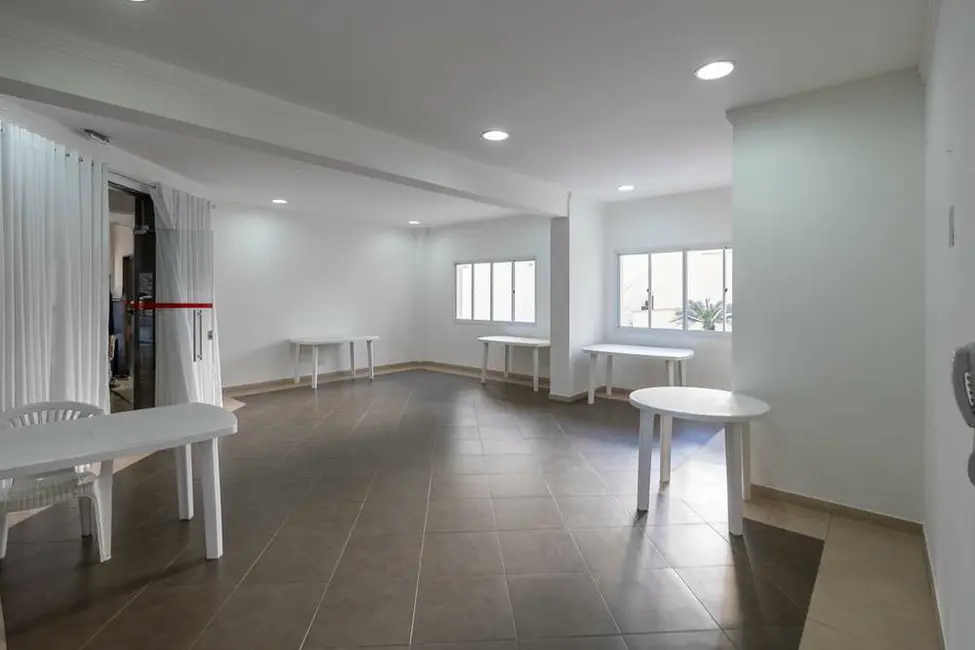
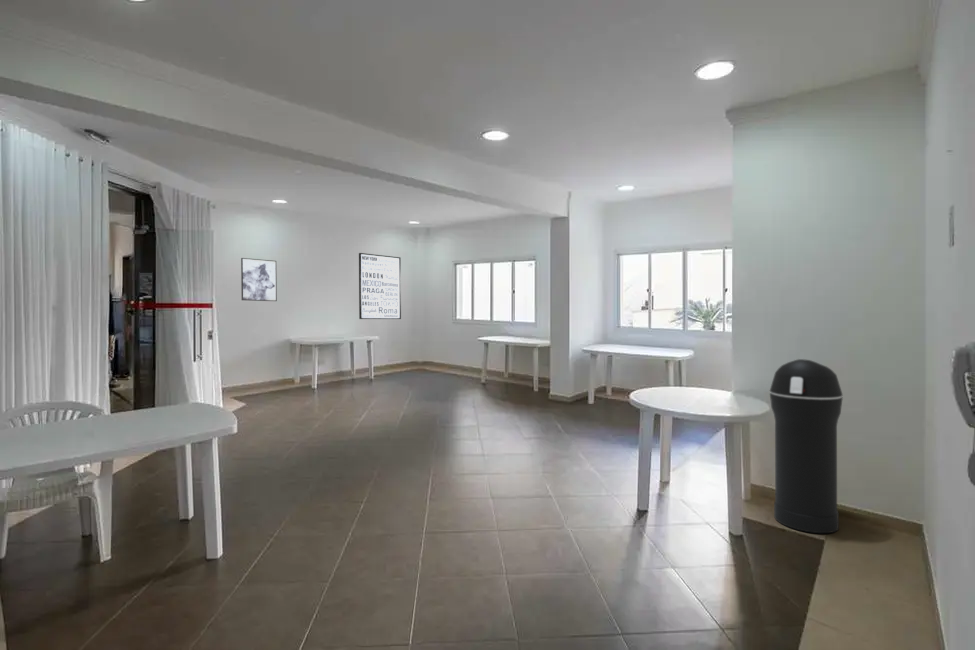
+ wall art [240,257,278,302]
+ wall art [358,252,402,320]
+ trash can [769,358,844,534]
